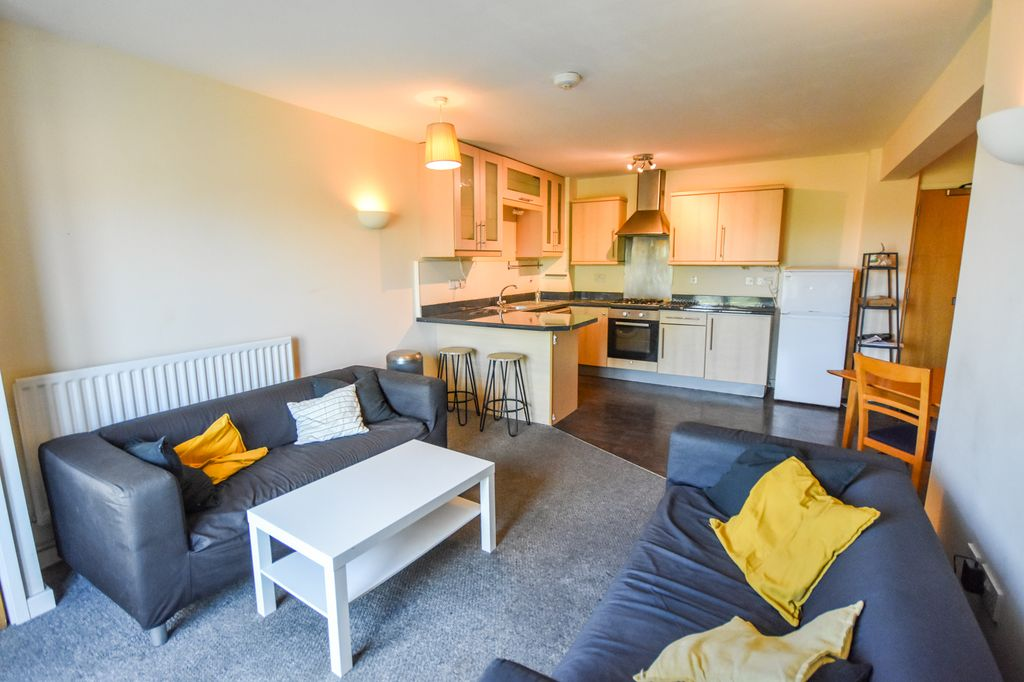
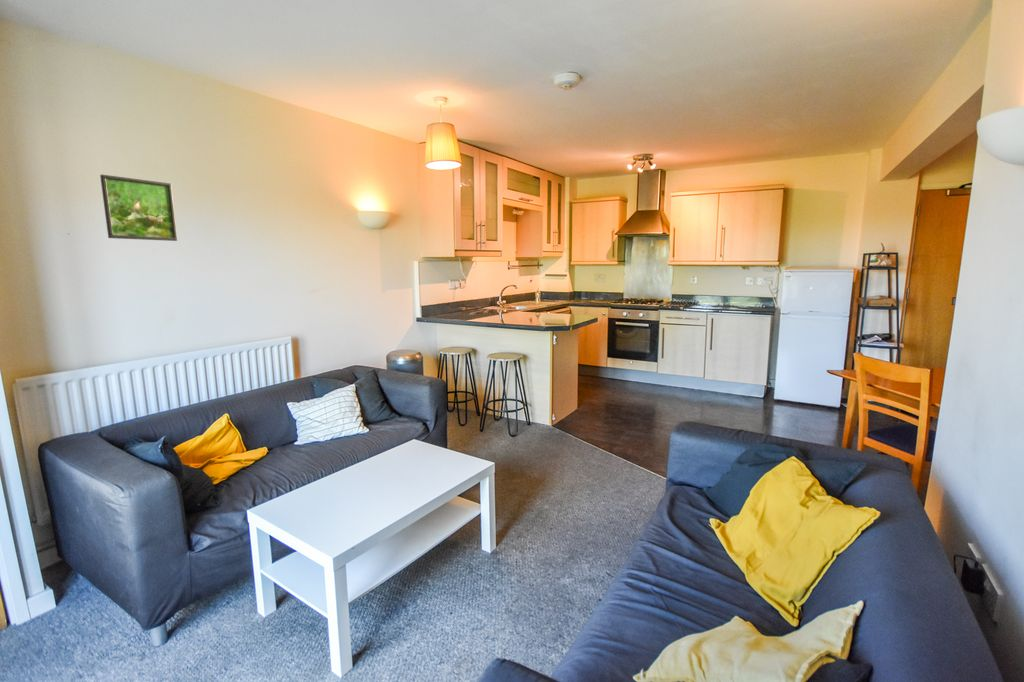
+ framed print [99,174,178,242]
